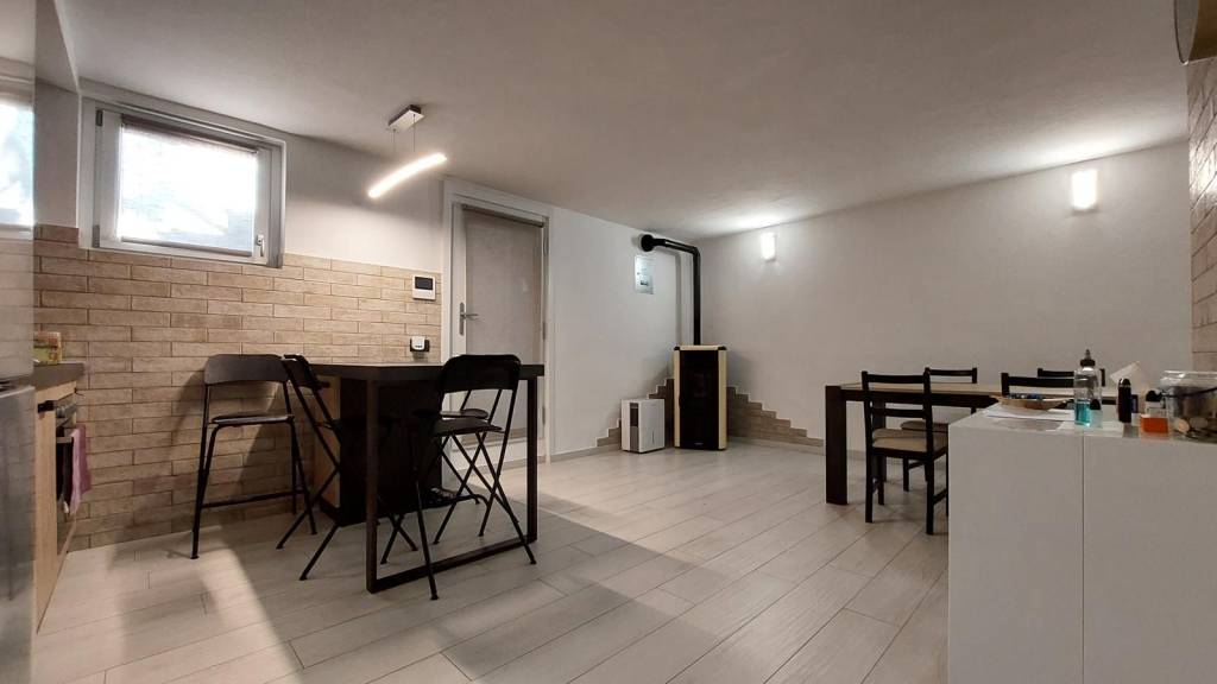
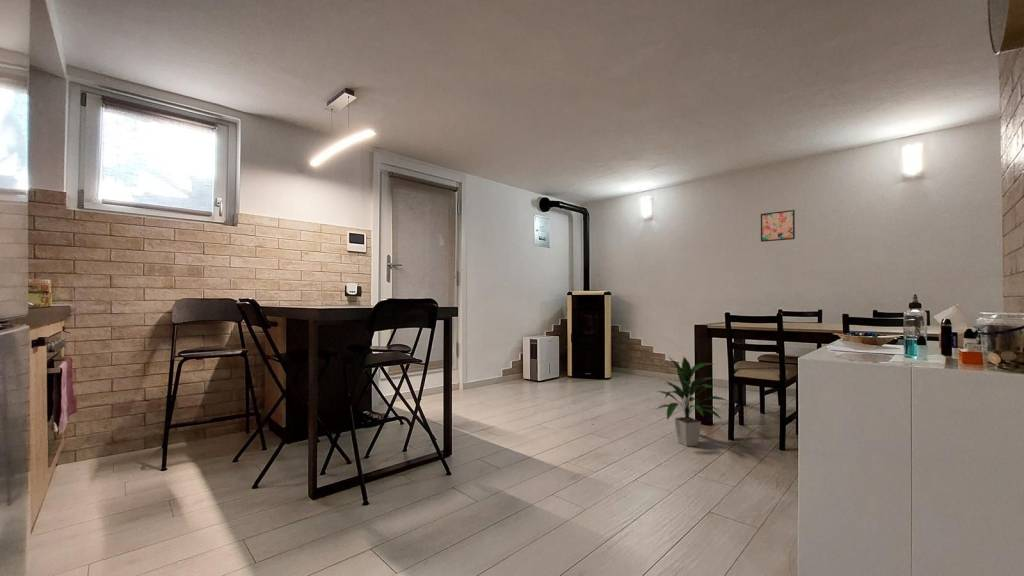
+ indoor plant [655,354,730,447]
+ wall art [760,209,796,243]
